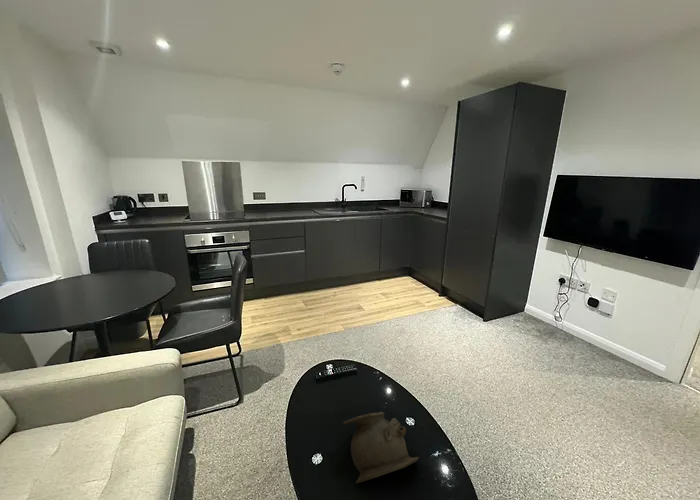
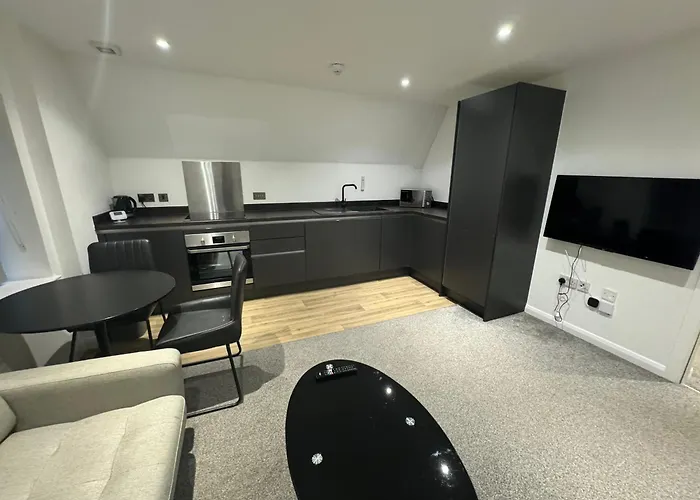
- decorative bowl [343,411,420,484]
